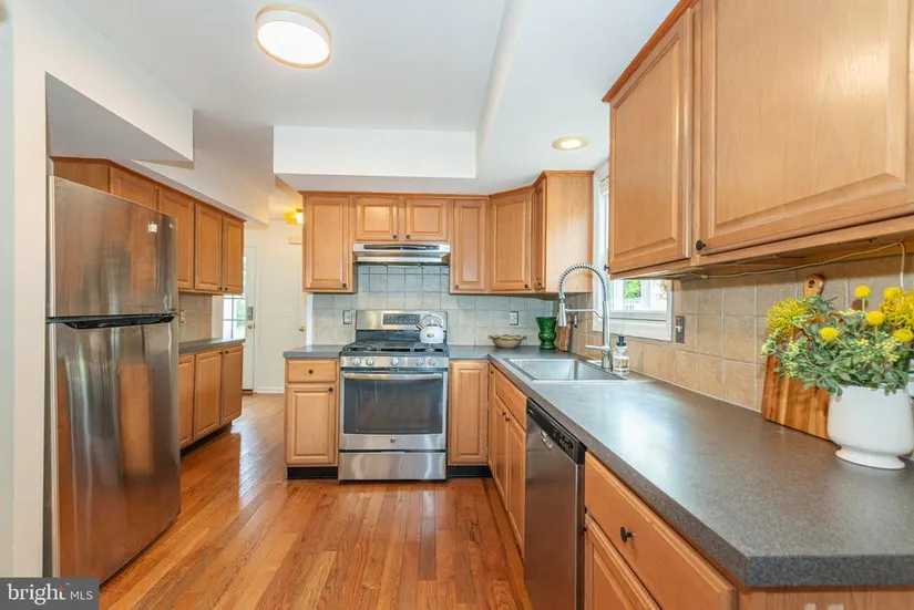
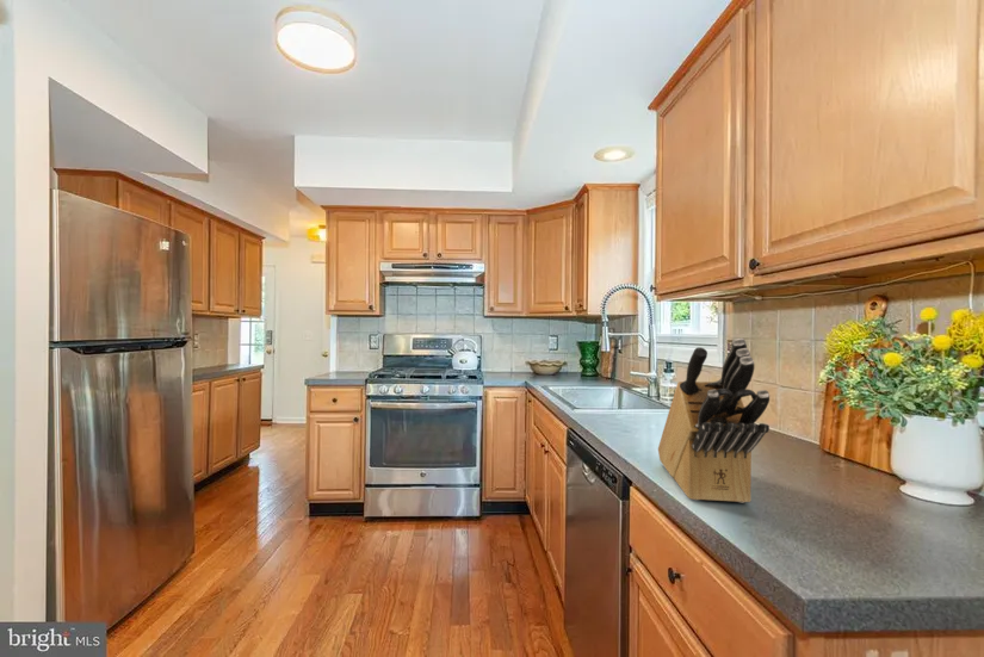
+ knife block [657,337,771,504]
